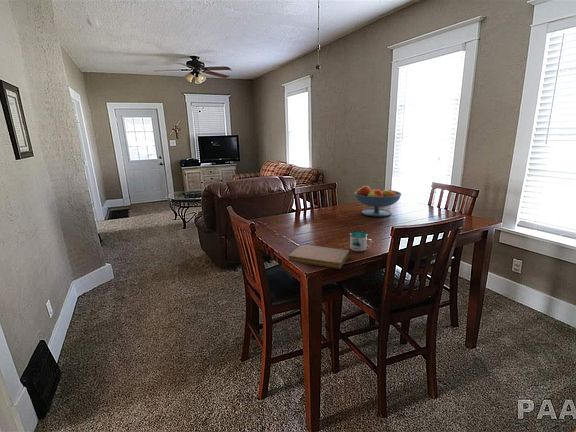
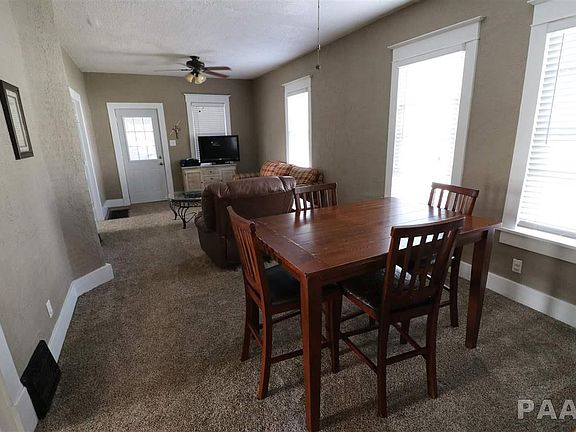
- notebook [287,244,351,270]
- fruit bowl [353,185,402,218]
- mug [349,231,373,252]
